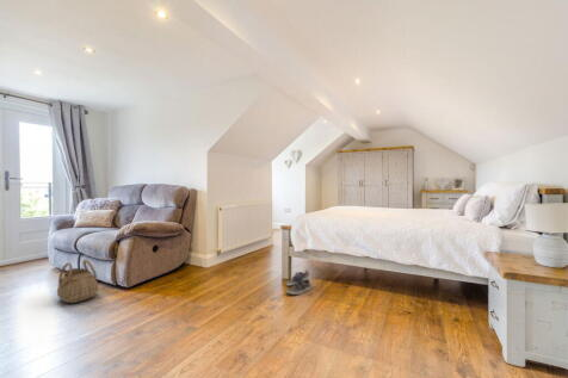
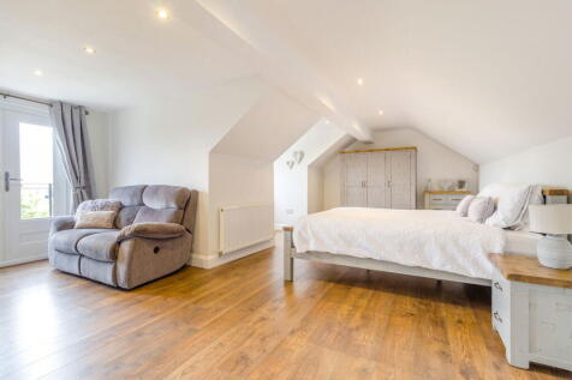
- basket [56,259,99,304]
- shoe [285,269,313,296]
